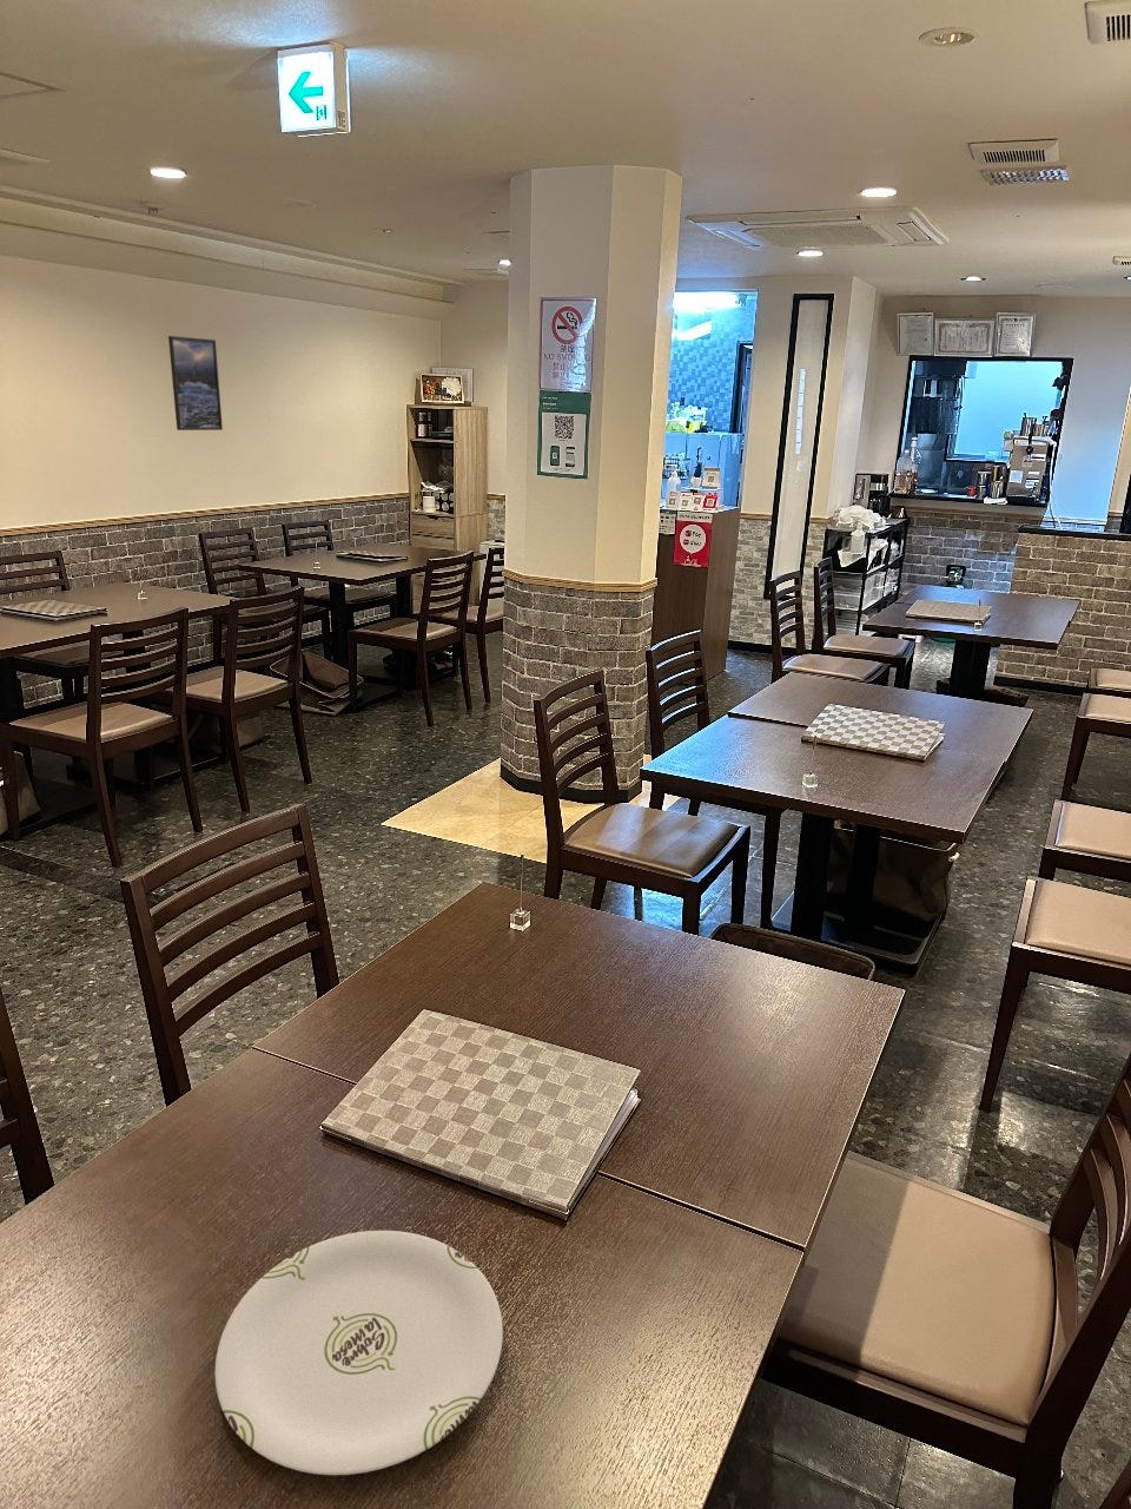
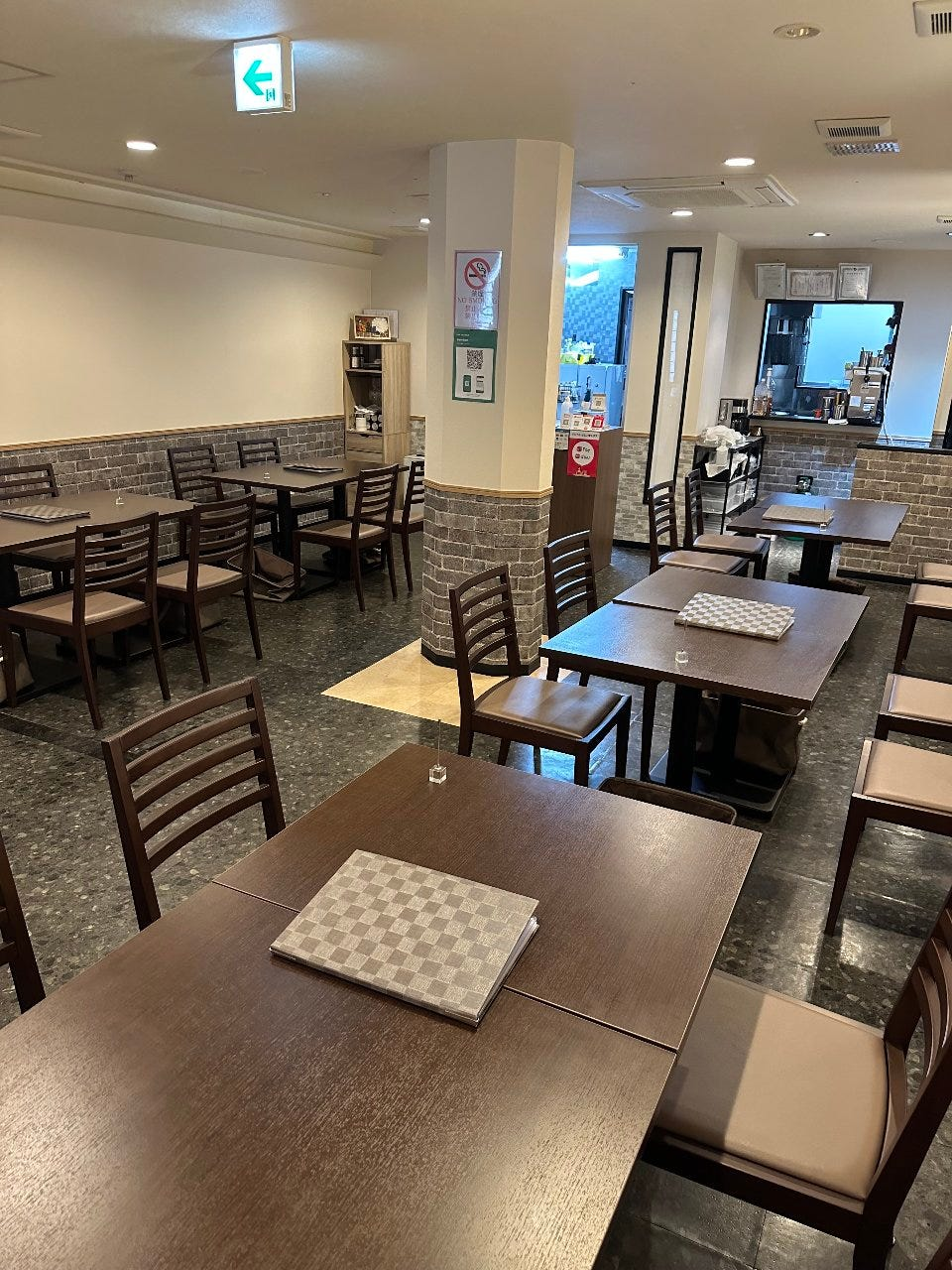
- plate [213,1230,504,1476]
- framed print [168,335,223,431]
